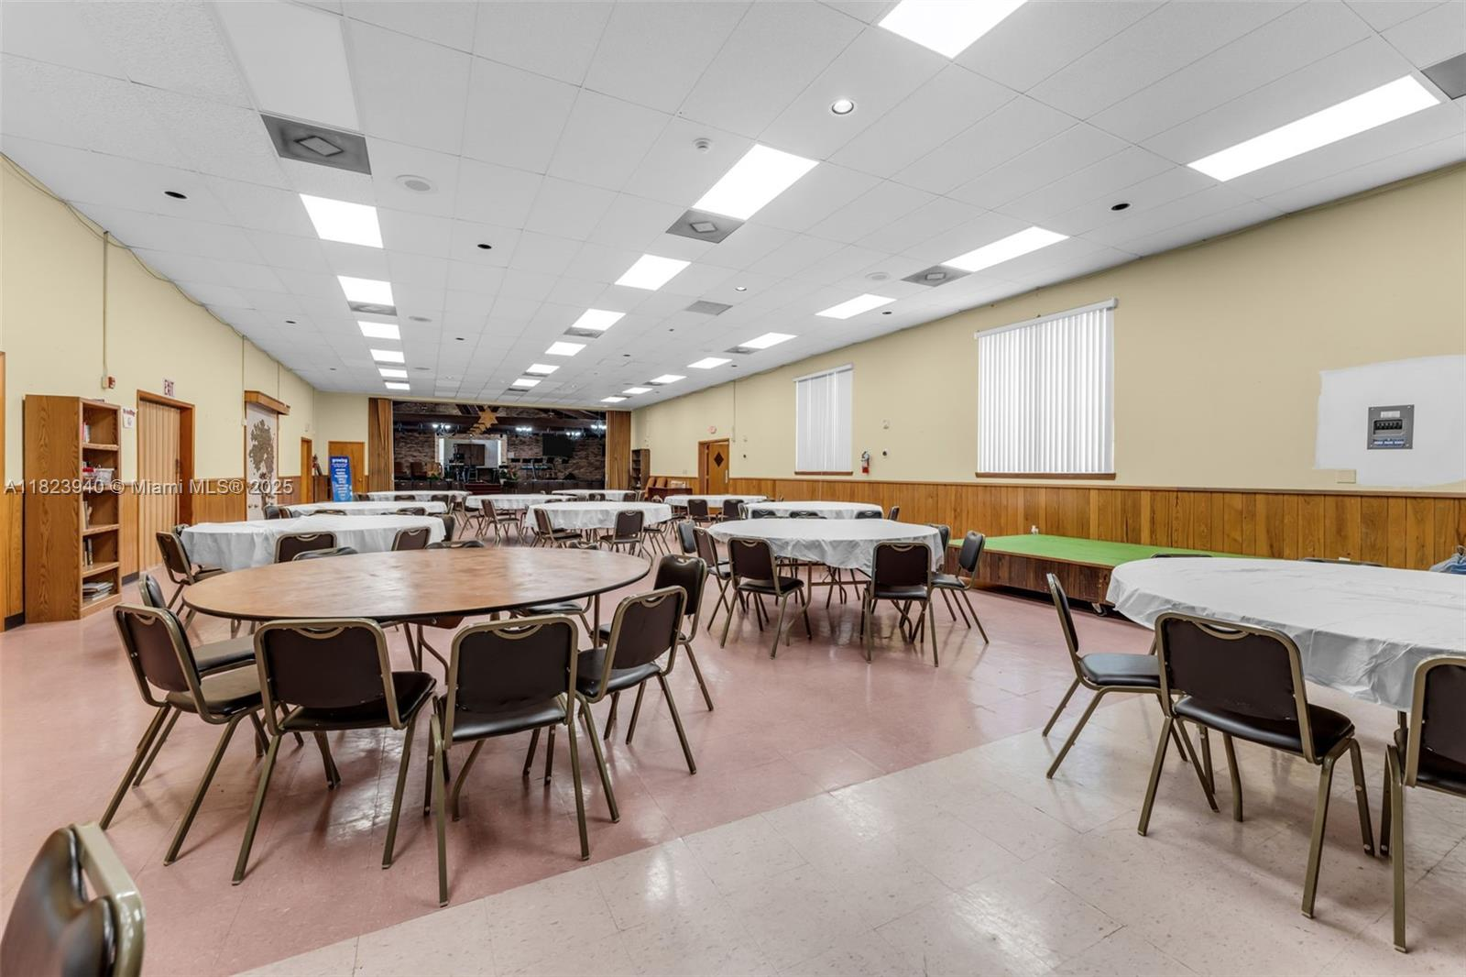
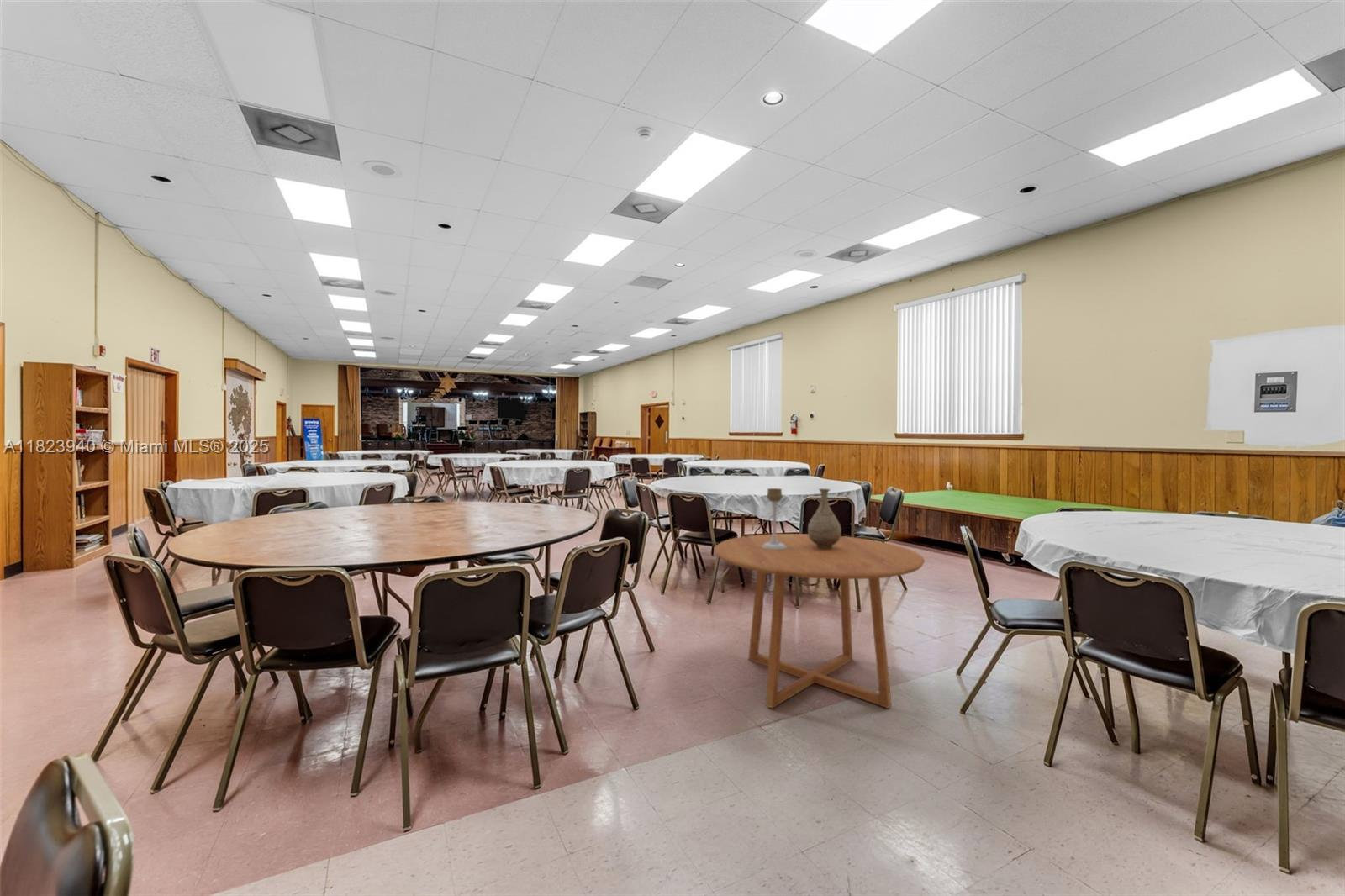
+ candle holder [762,488,787,550]
+ dining table [713,533,926,709]
+ vase [807,488,842,549]
